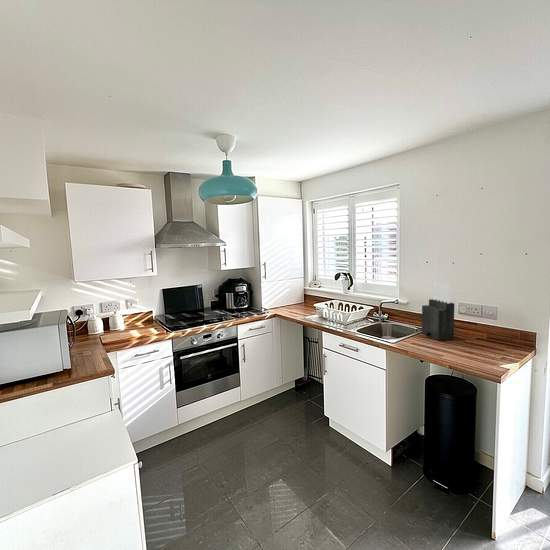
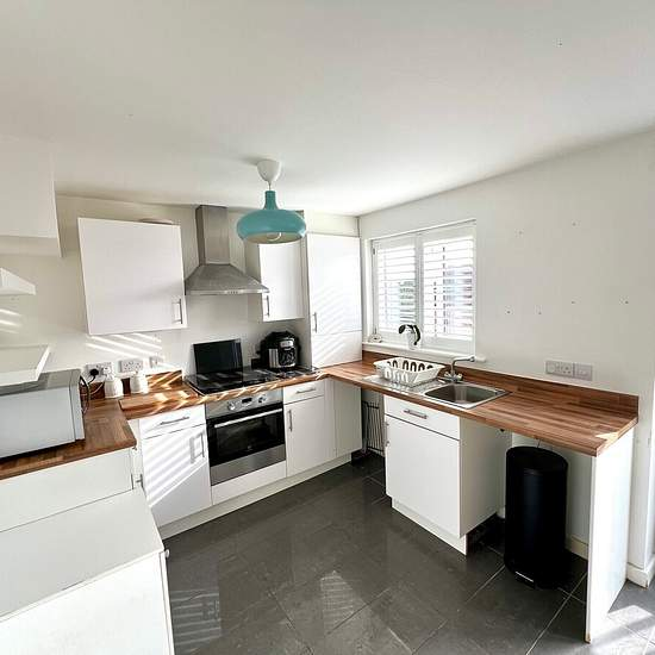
- knife block [421,282,455,342]
